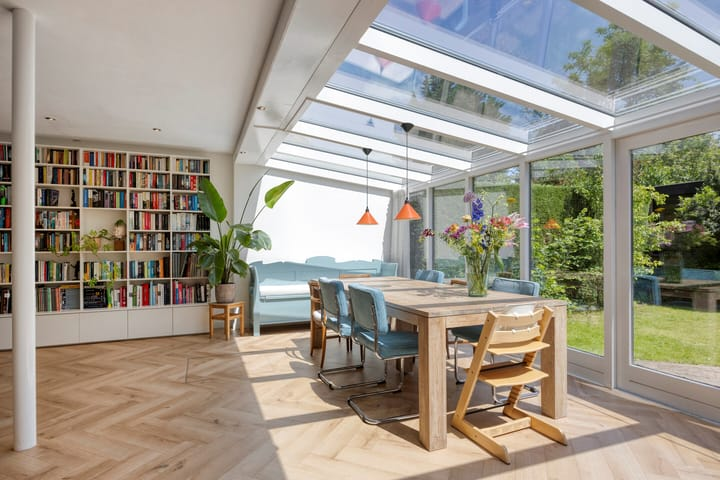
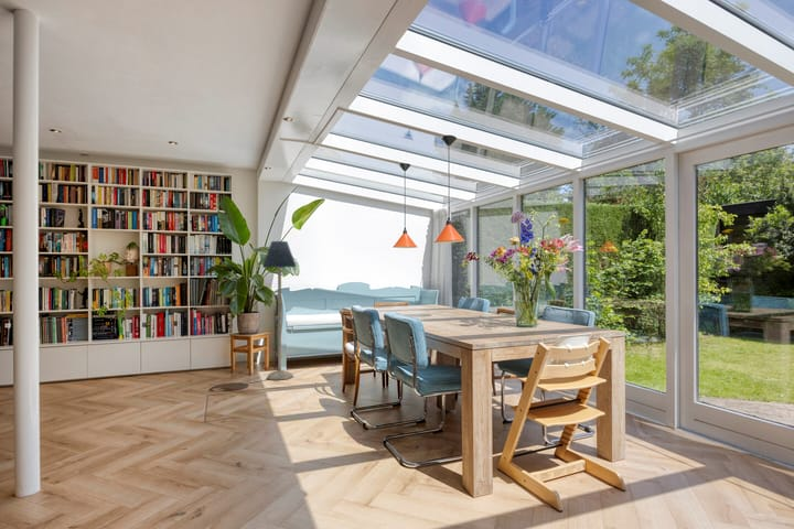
+ floor lamp [261,240,297,381]
